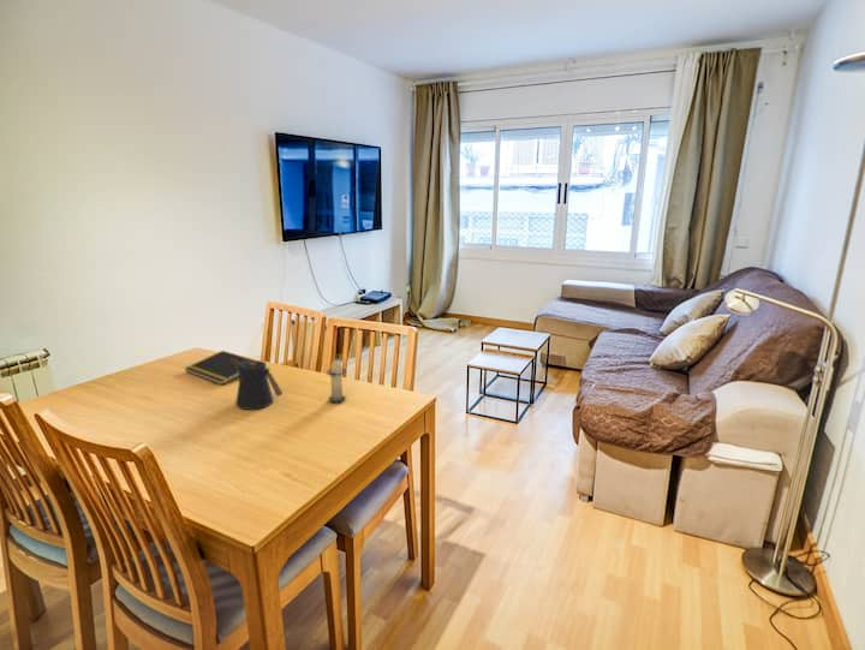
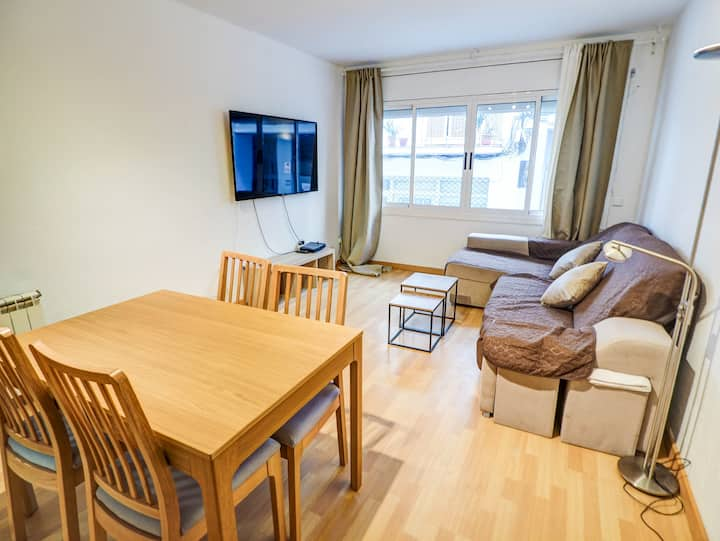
- notepad [184,350,255,386]
- kettle [232,359,284,411]
- candle [326,358,347,404]
